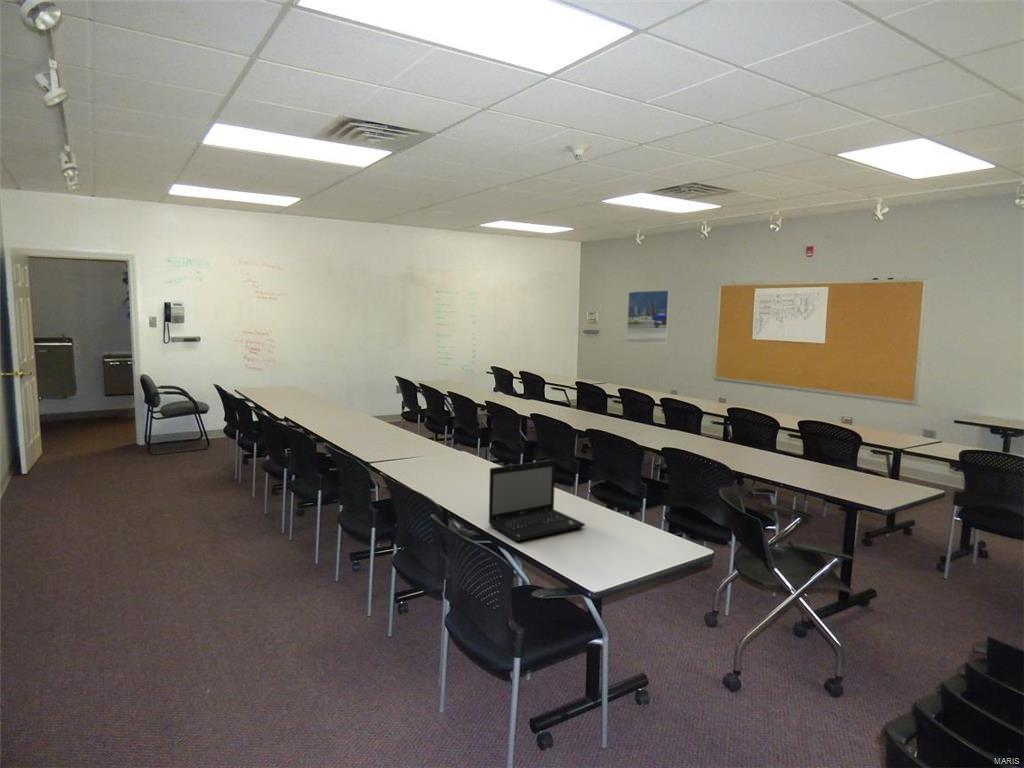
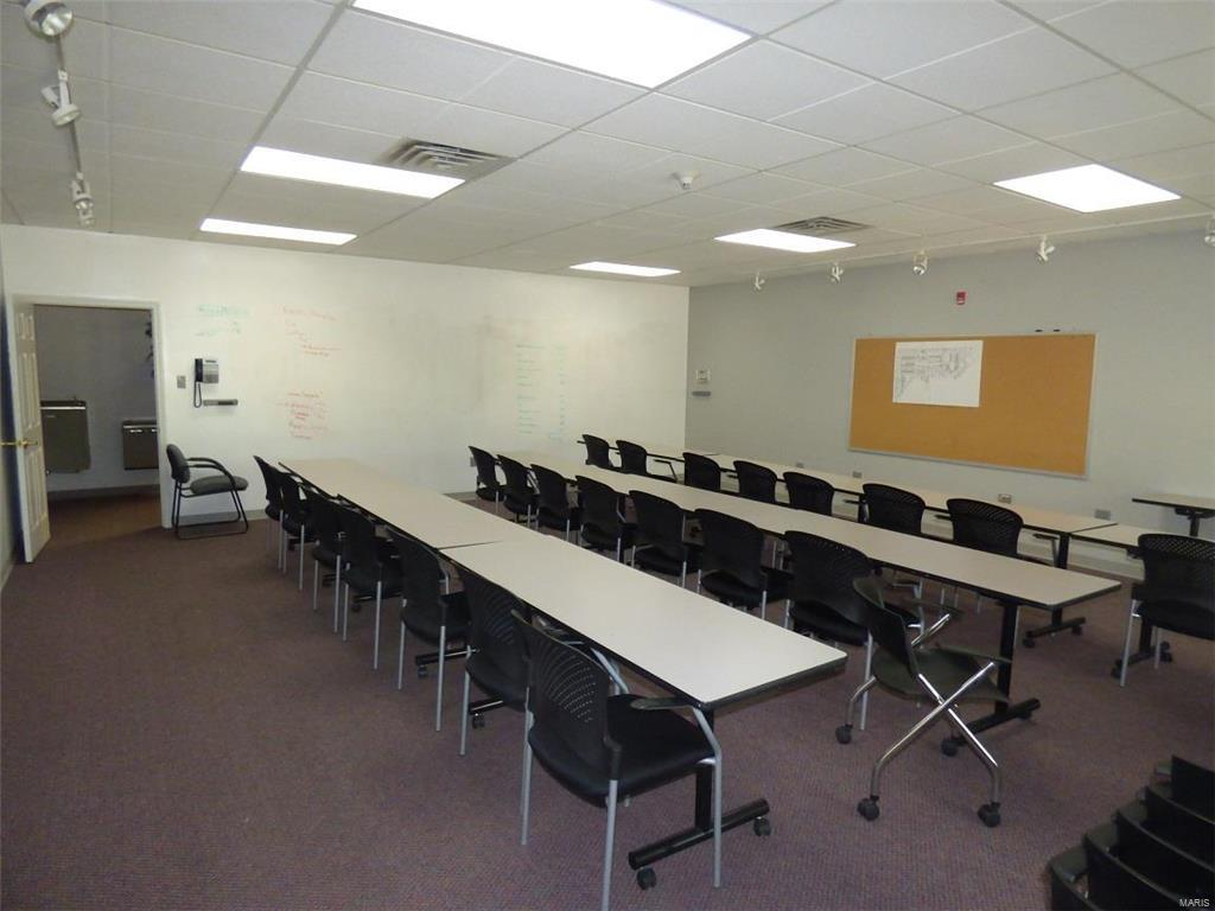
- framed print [626,289,671,345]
- laptop [487,459,586,542]
